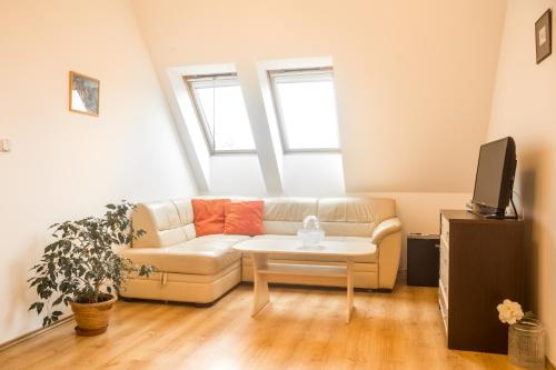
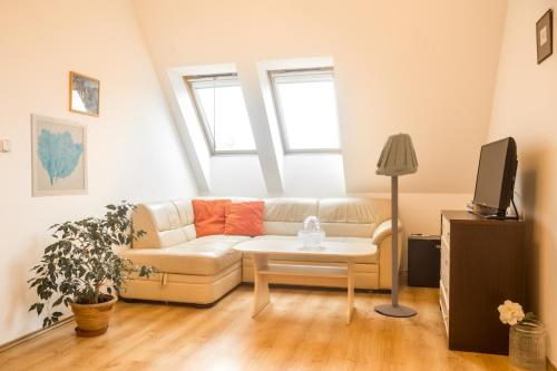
+ floor lamp [373,131,419,318]
+ wall art [29,113,89,198]
